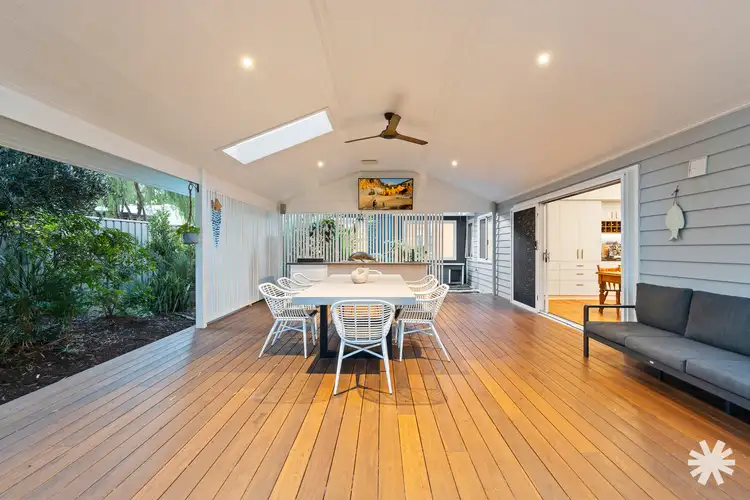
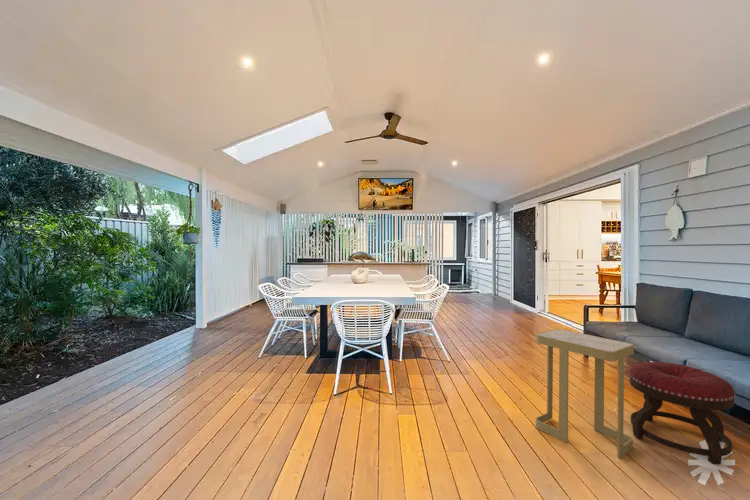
+ ottoman [628,361,736,465]
+ side table [535,328,635,459]
